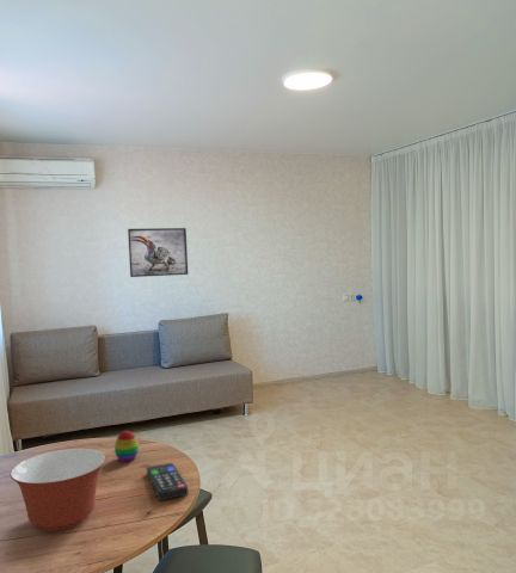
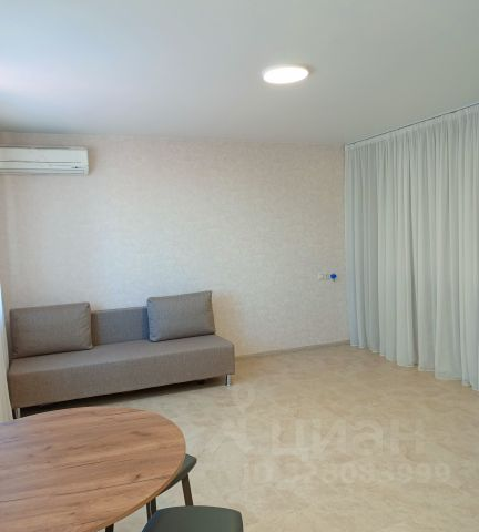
- mixing bowl [10,448,108,532]
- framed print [127,227,189,278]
- decorative egg [113,430,140,462]
- remote control [146,462,189,501]
